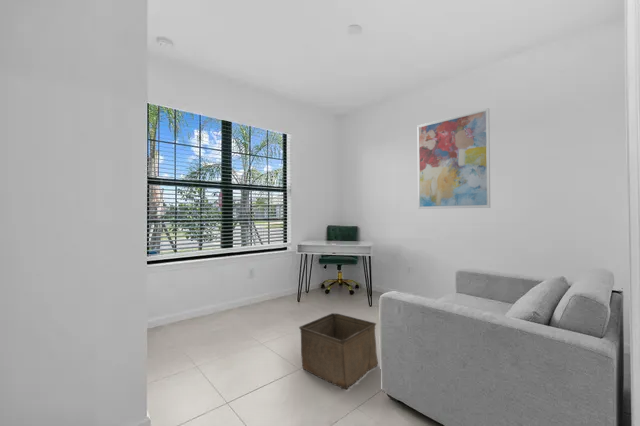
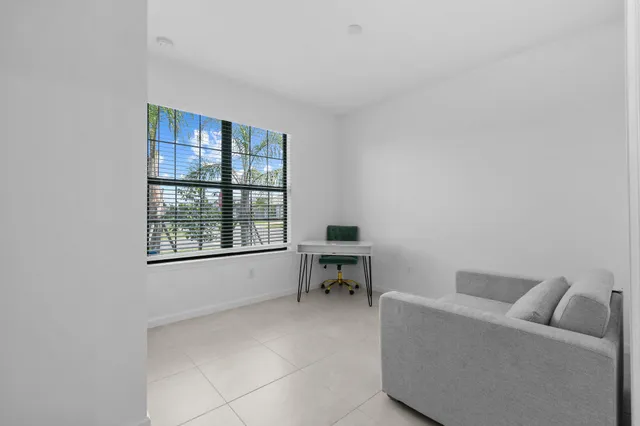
- wall art [416,108,491,210]
- storage bin [298,312,379,390]
